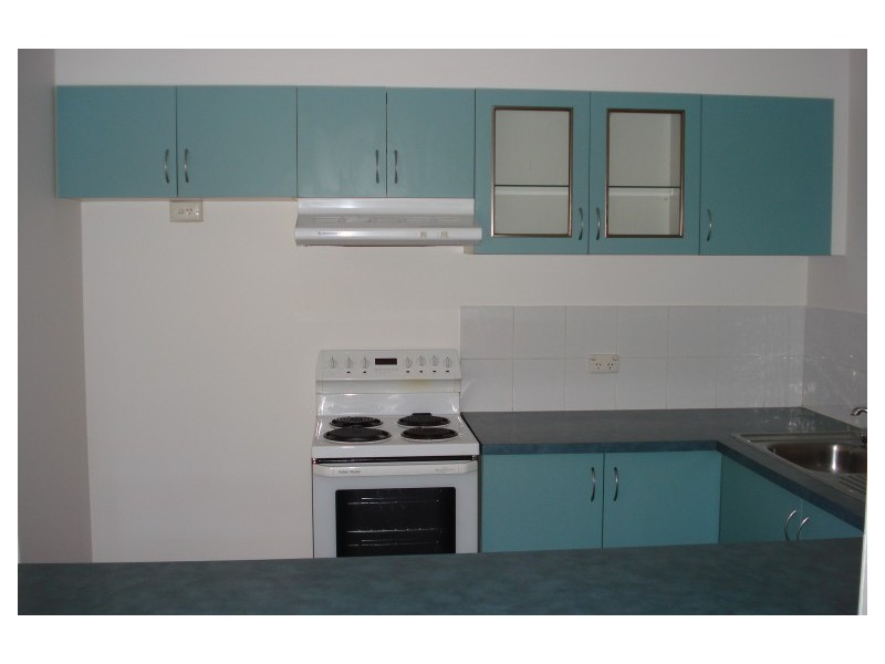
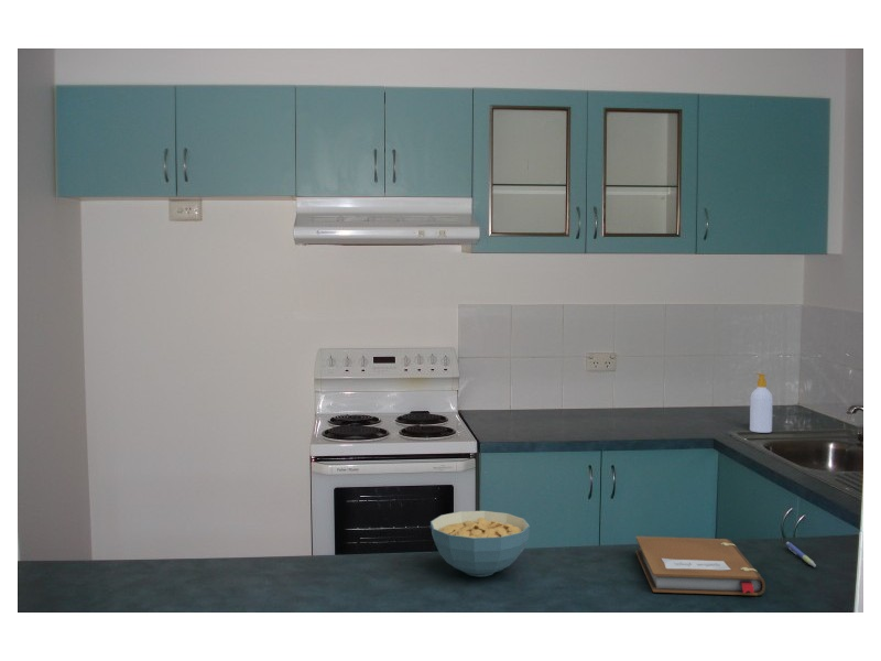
+ cereal bowl [429,510,531,577]
+ soap bottle [749,372,774,434]
+ pen [785,541,817,567]
+ notebook [634,535,766,596]
